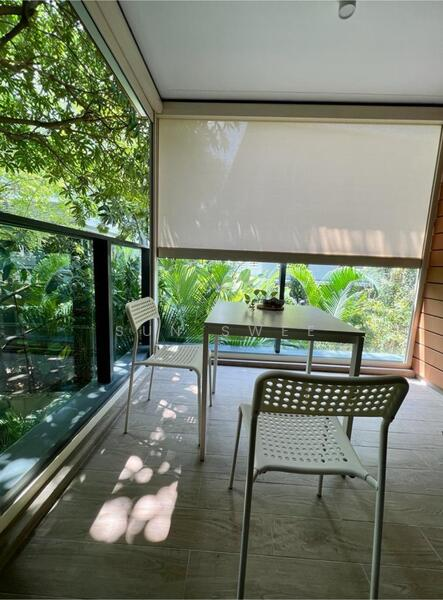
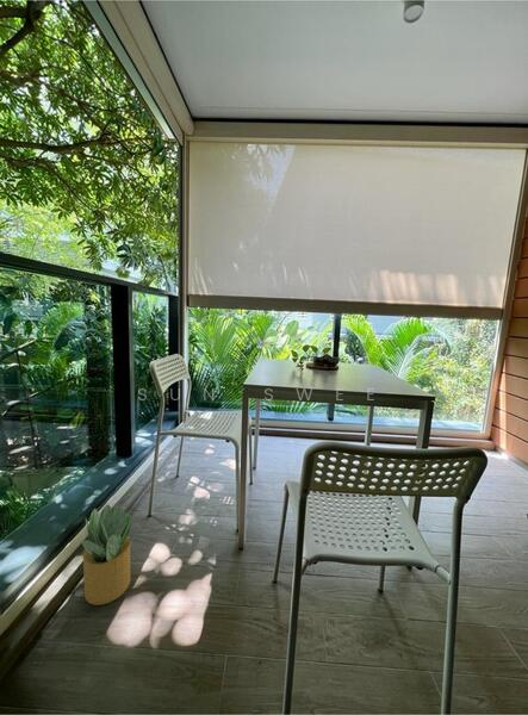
+ potted plant [81,502,135,607]
